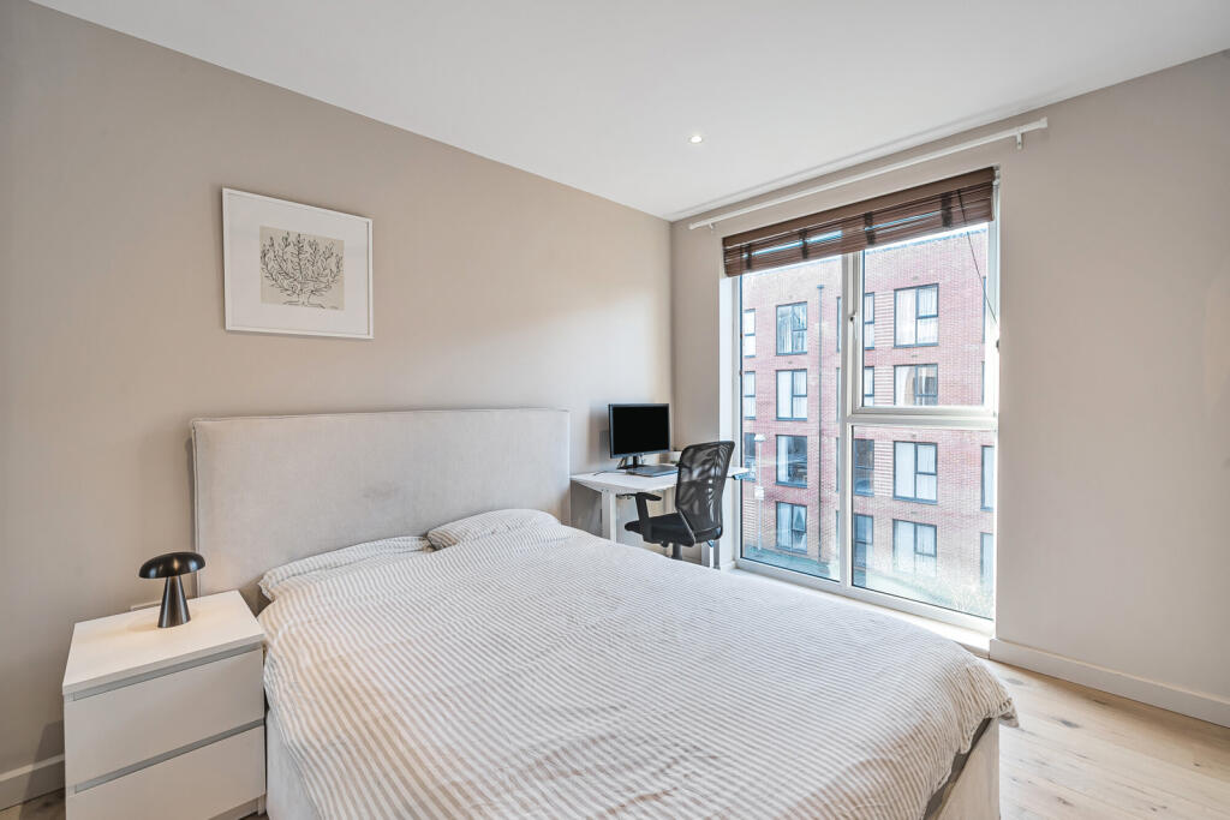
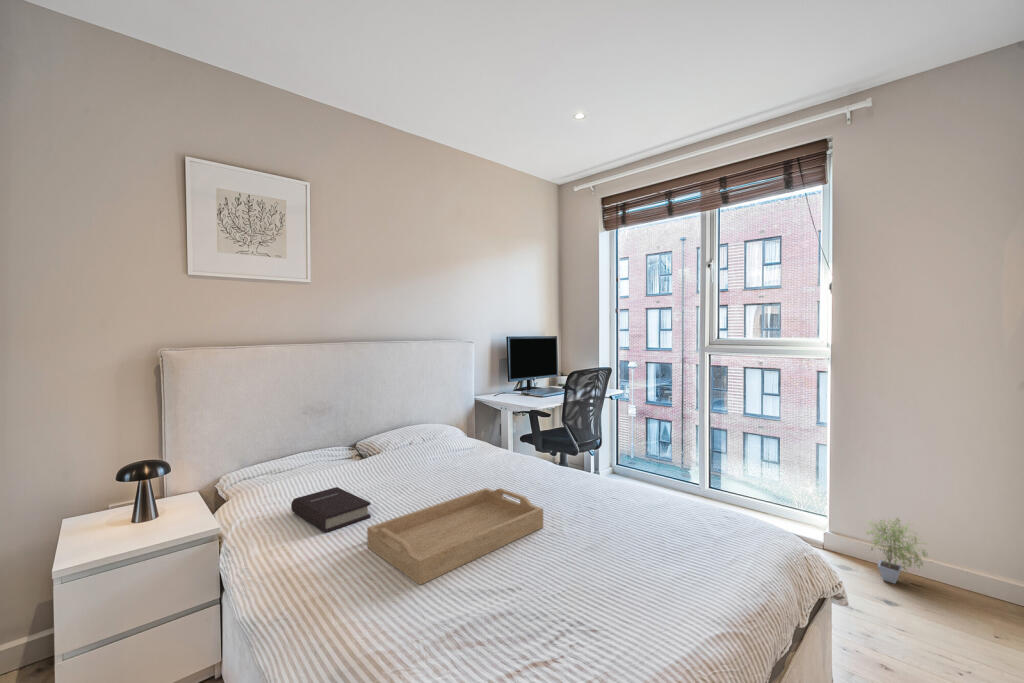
+ potted plant [865,516,930,585]
+ serving tray [366,487,544,586]
+ book [290,486,372,533]
